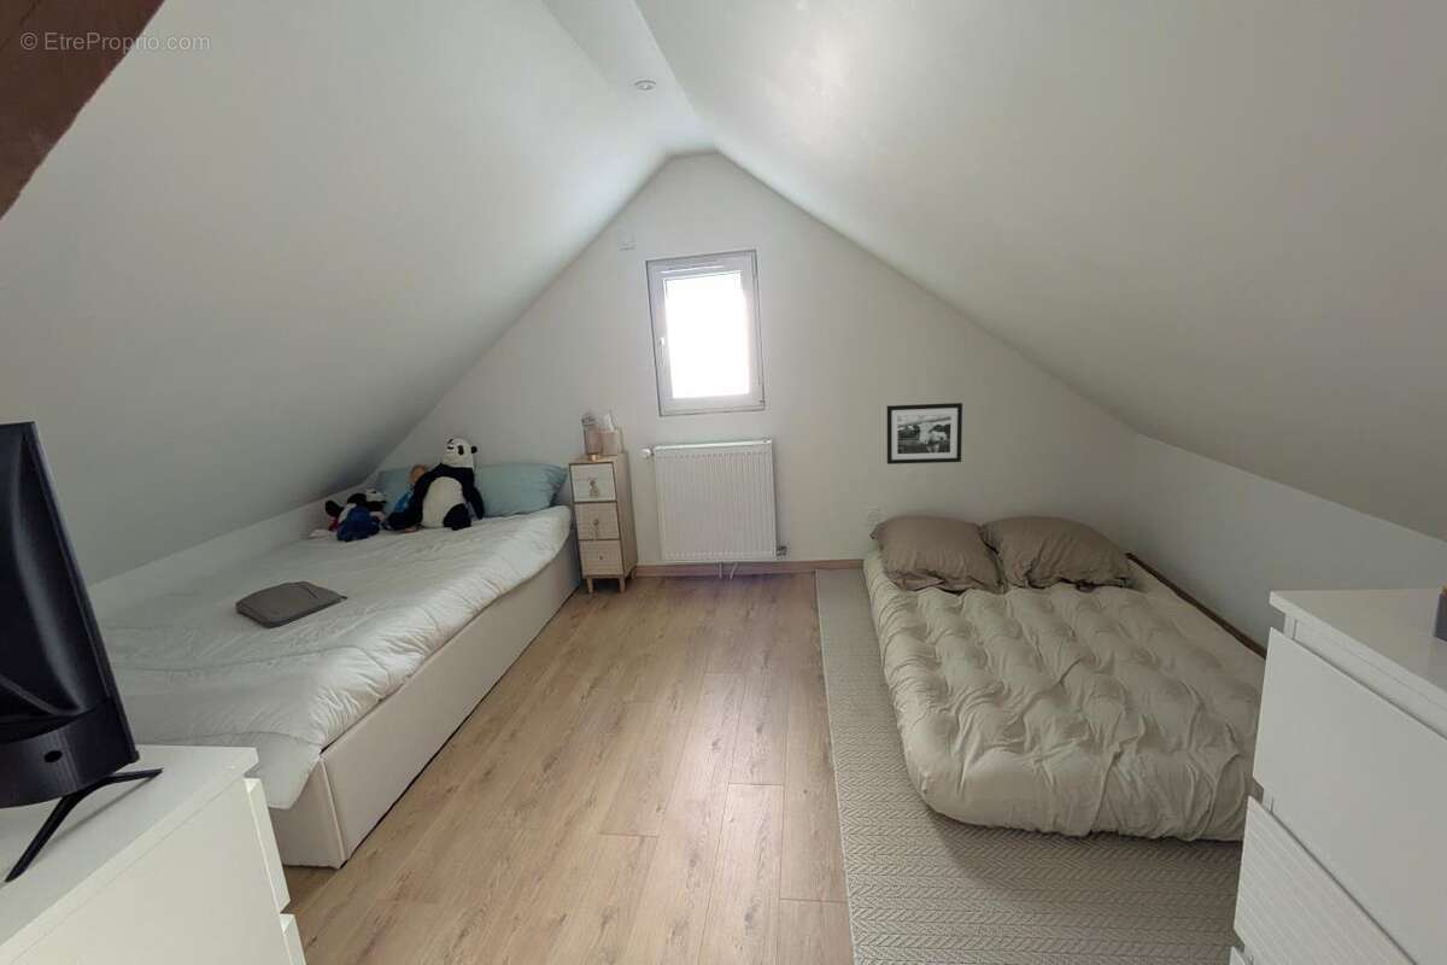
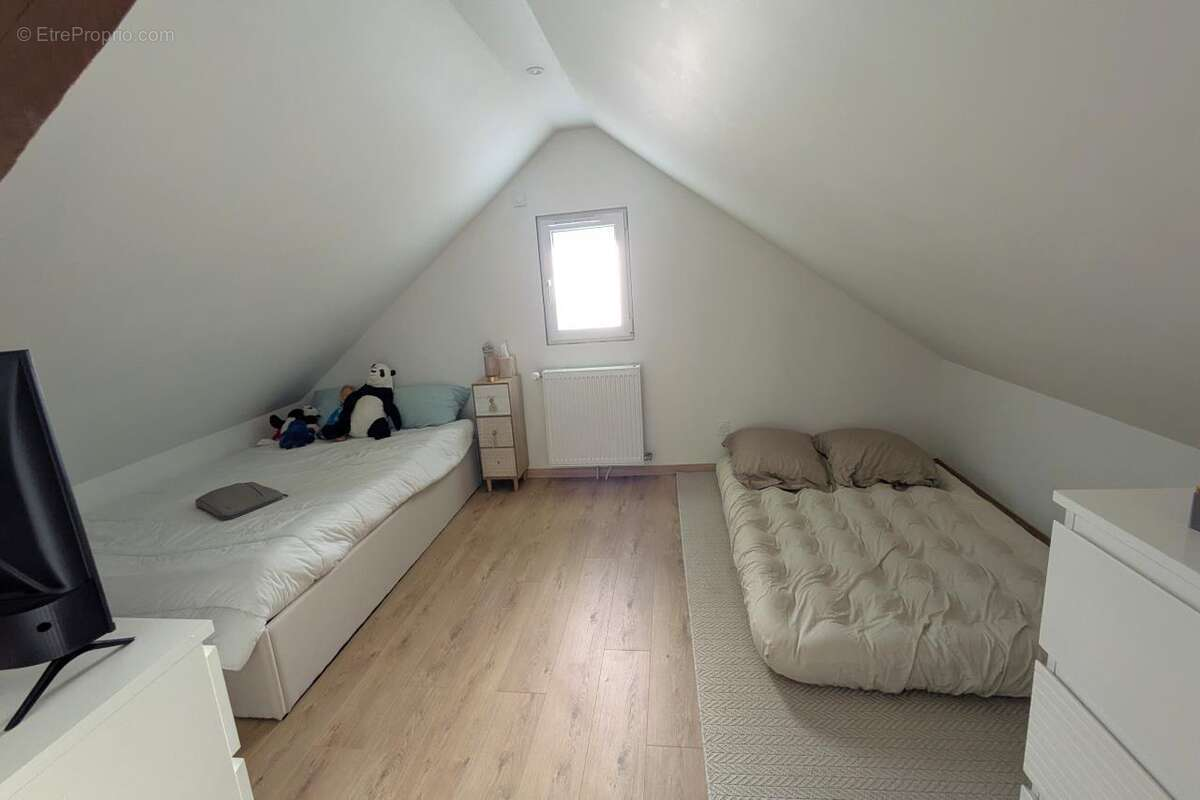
- picture frame [886,402,963,466]
